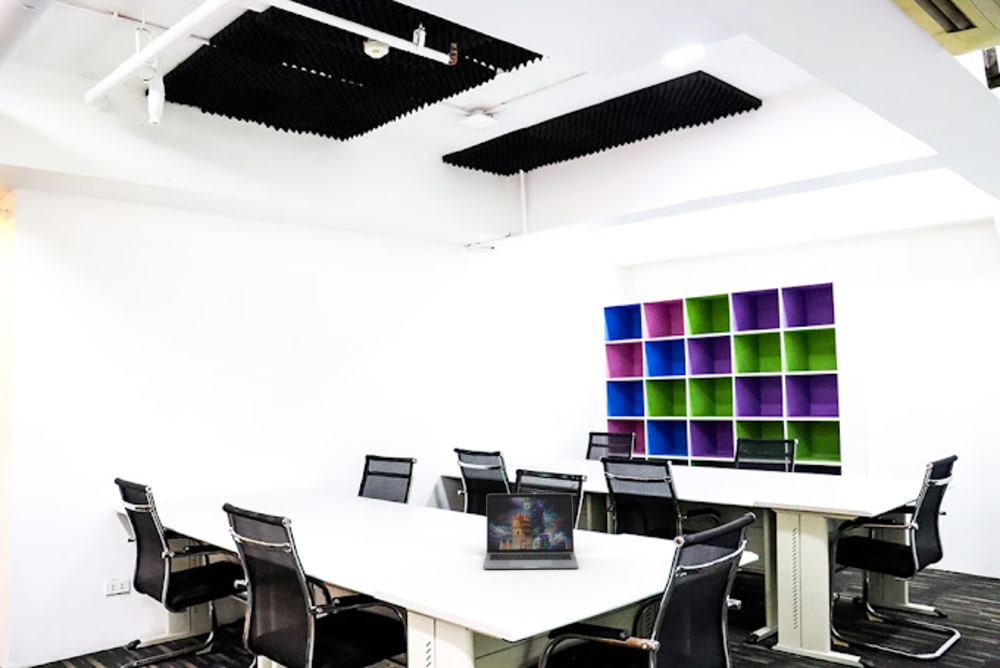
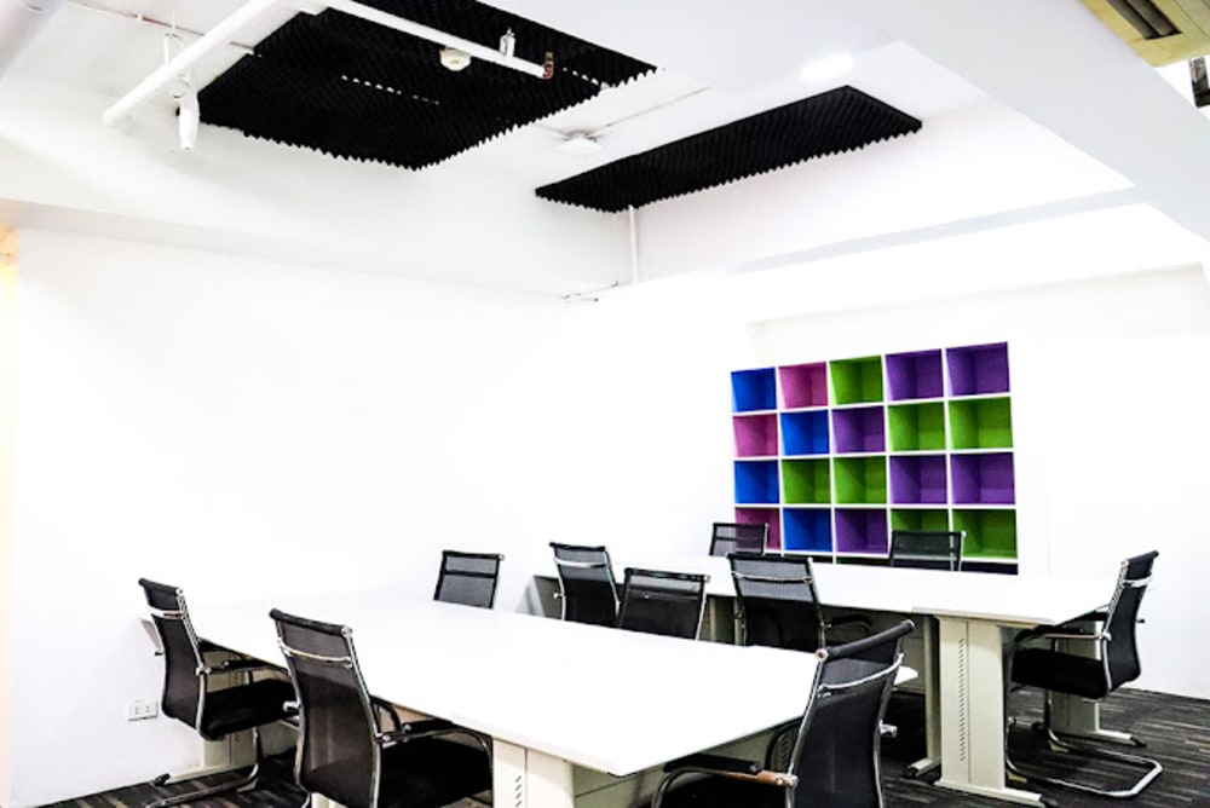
- laptop [483,492,579,570]
